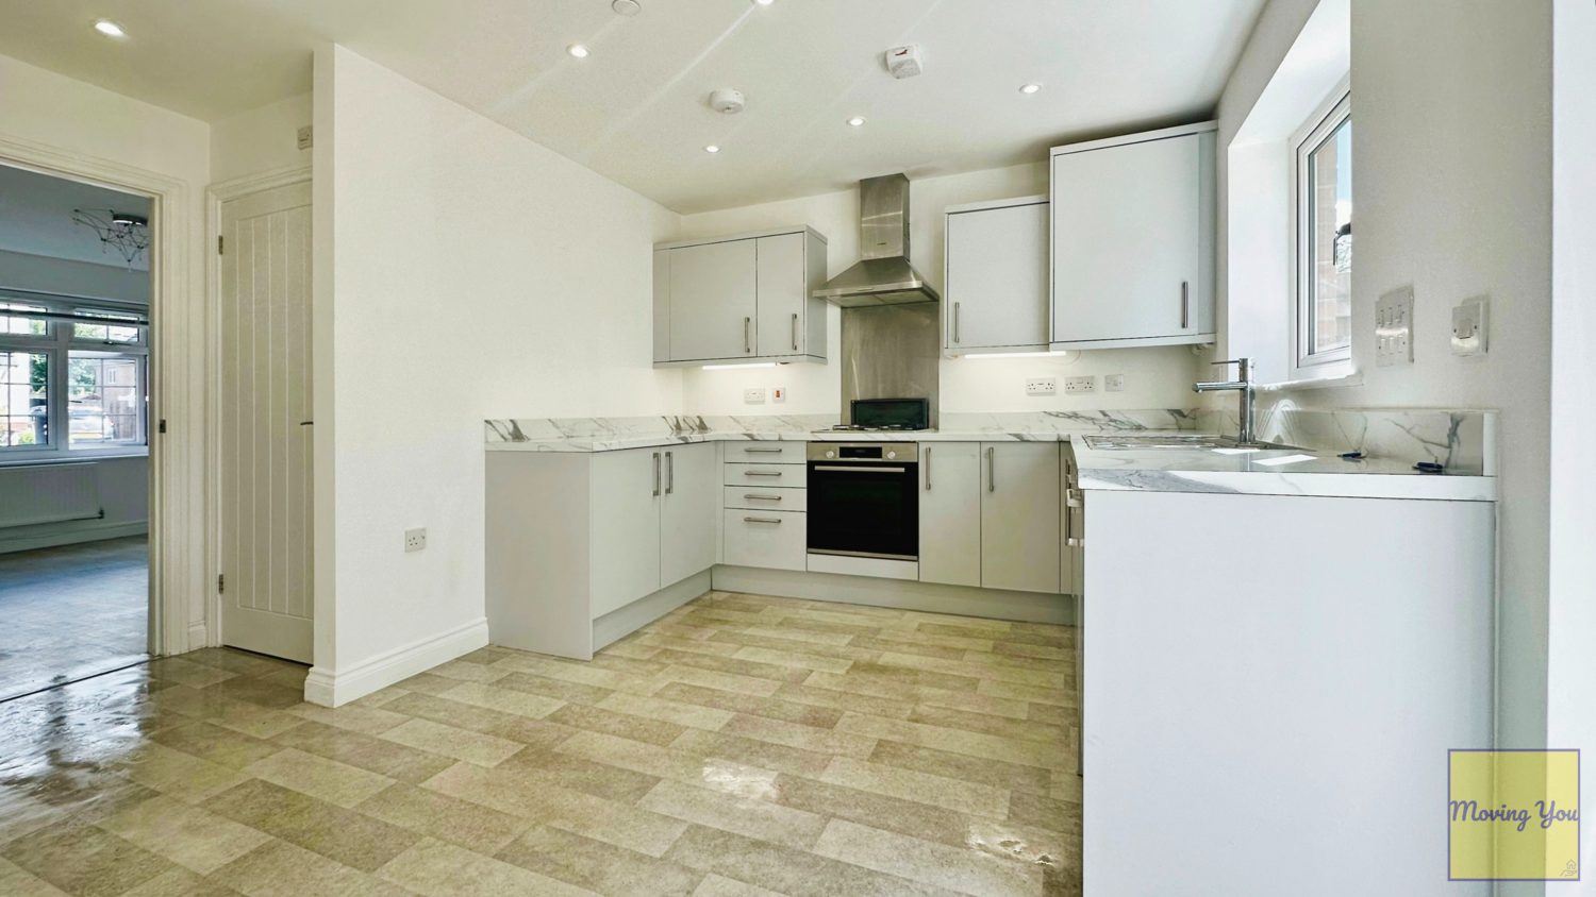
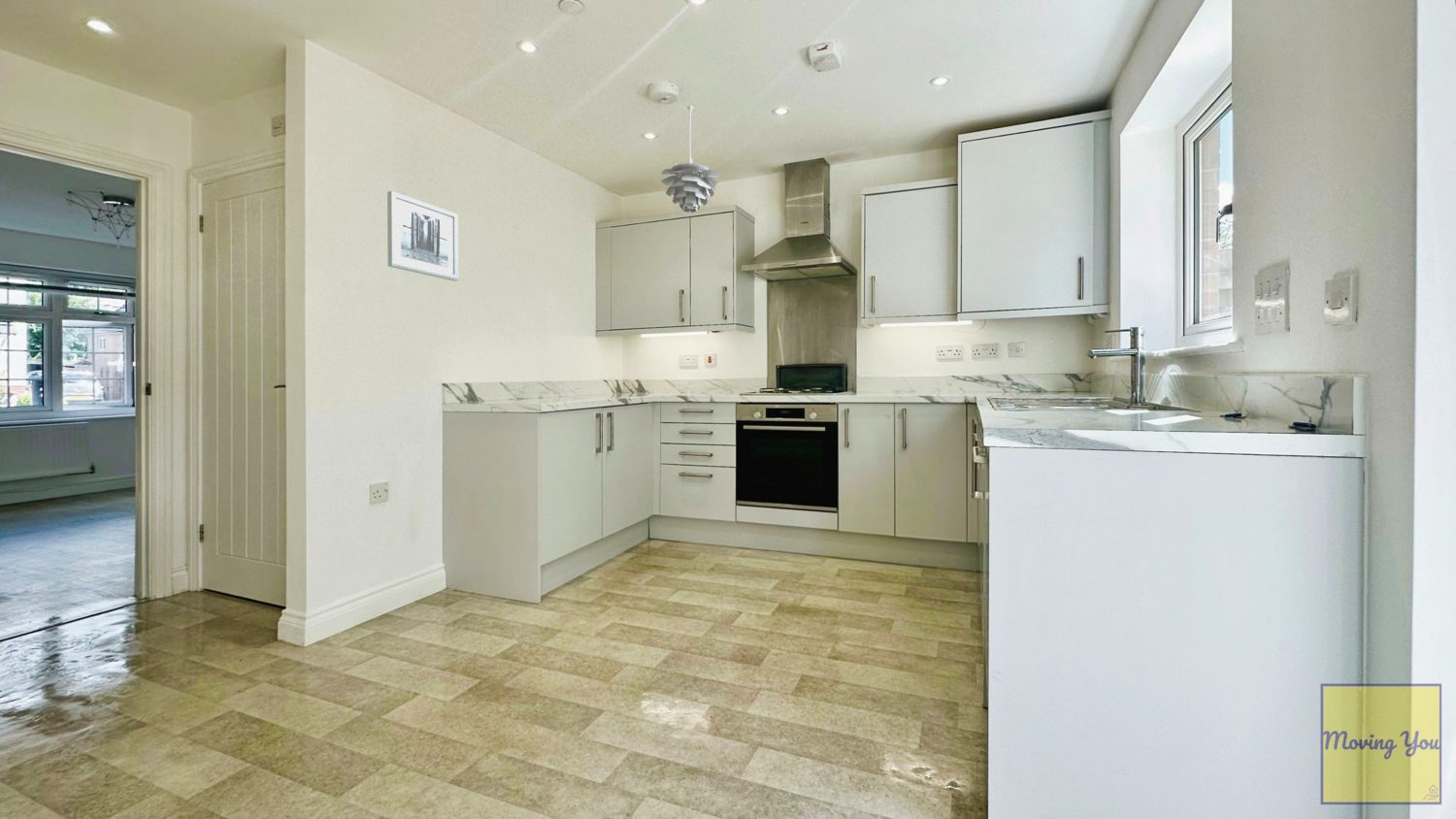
+ pendant light [660,105,721,213]
+ wall art [386,190,459,282]
